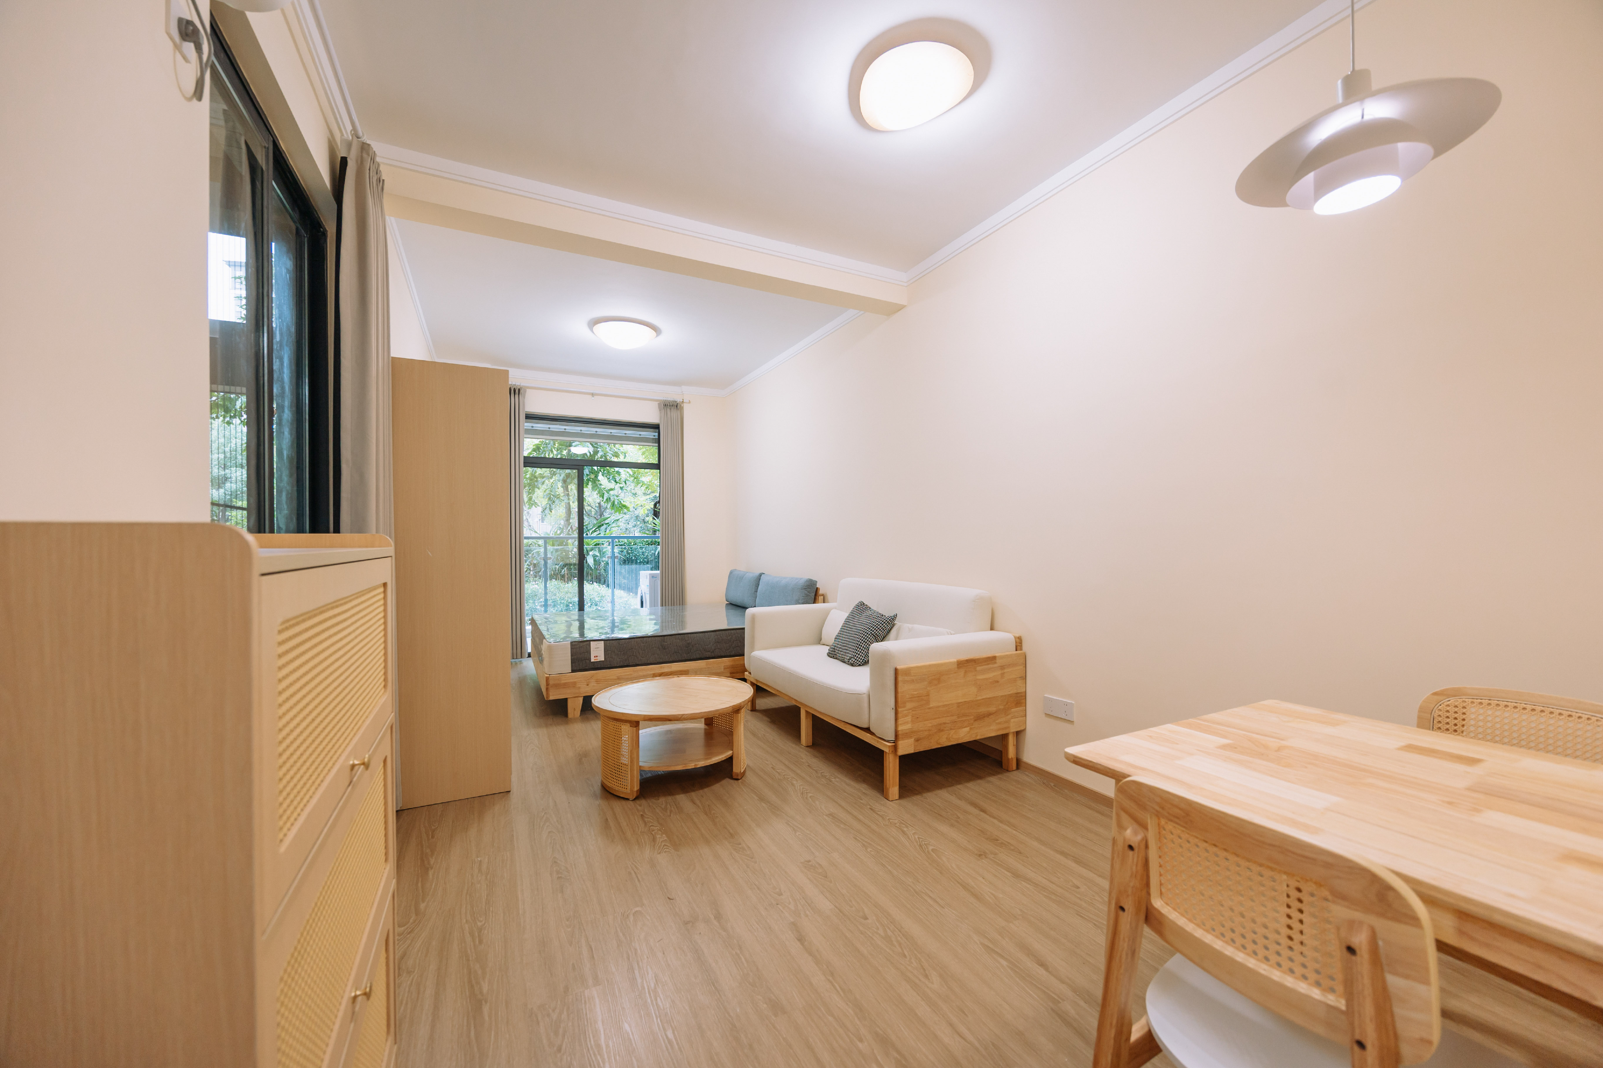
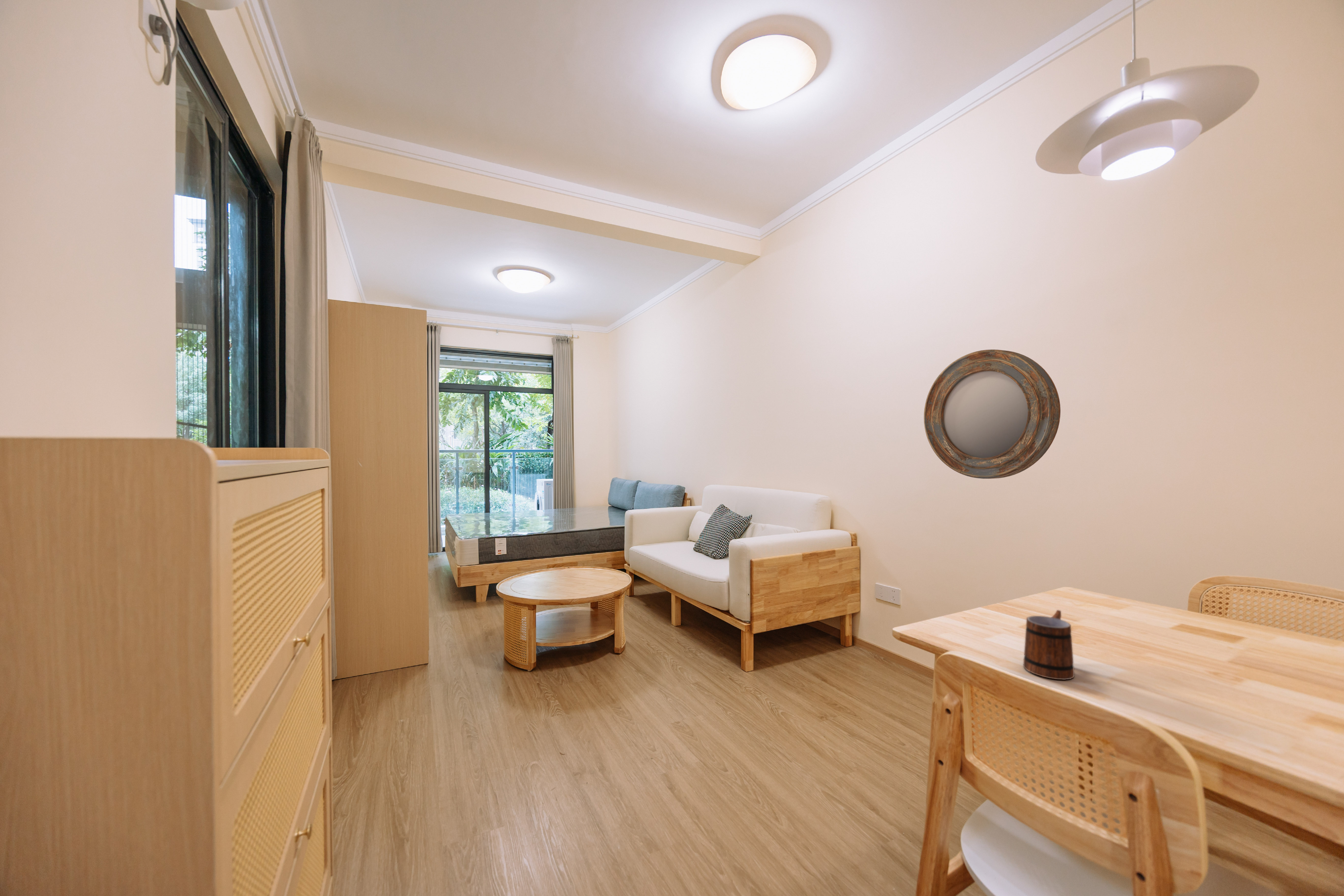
+ mug [1023,610,1075,680]
+ home mirror [923,349,1061,479]
